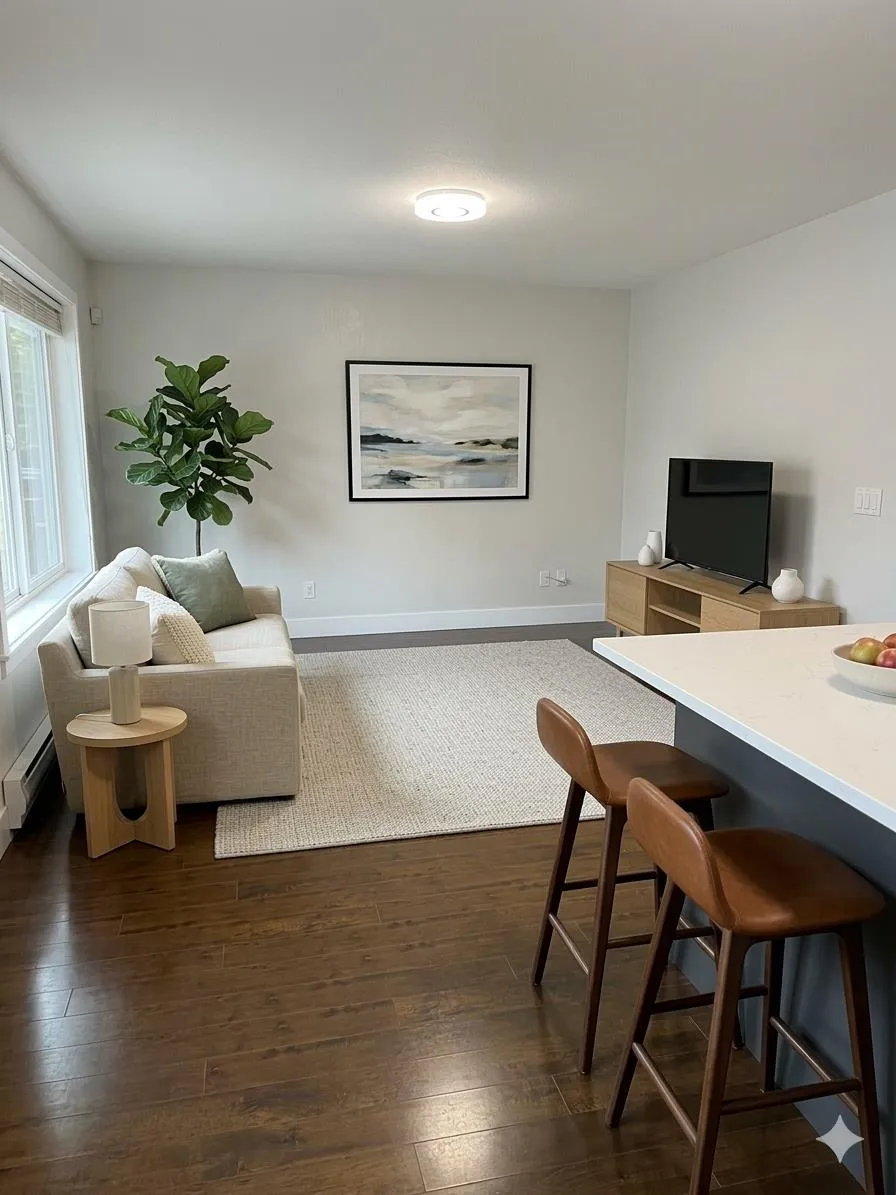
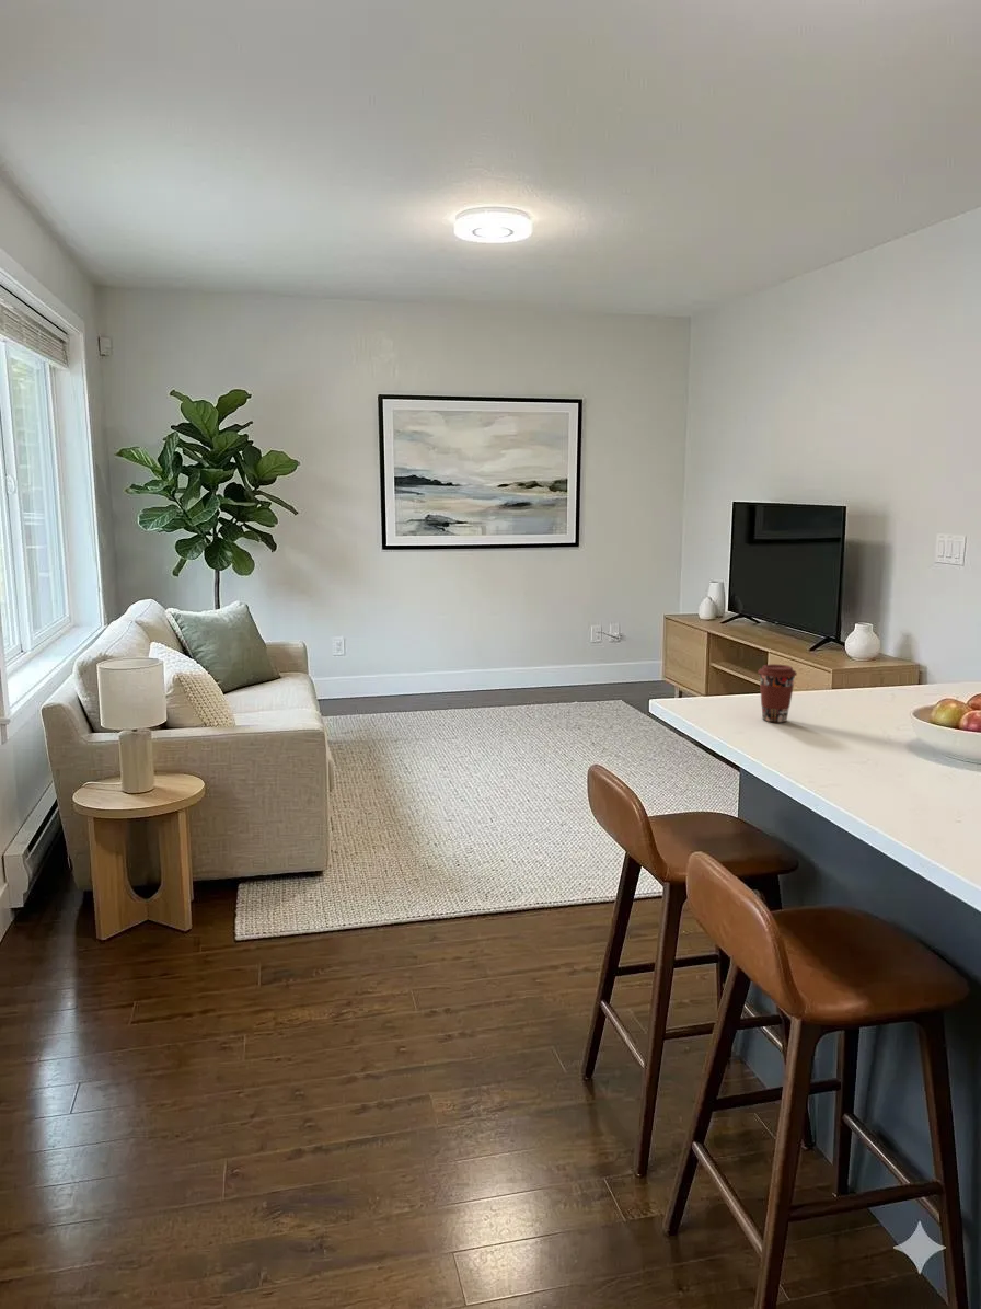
+ coffee cup [757,663,798,723]
